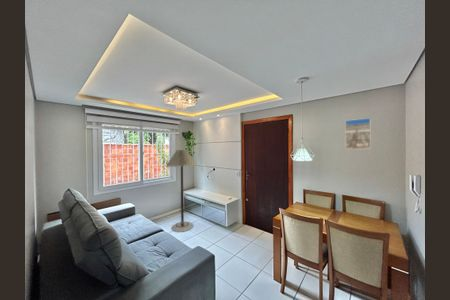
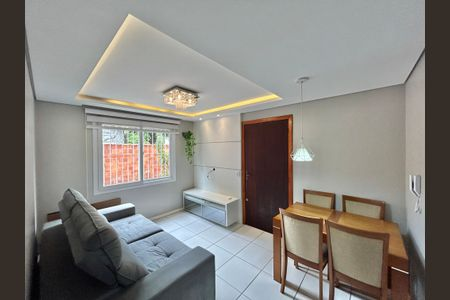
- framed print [344,117,372,150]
- floor lamp [165,149,198,233]
